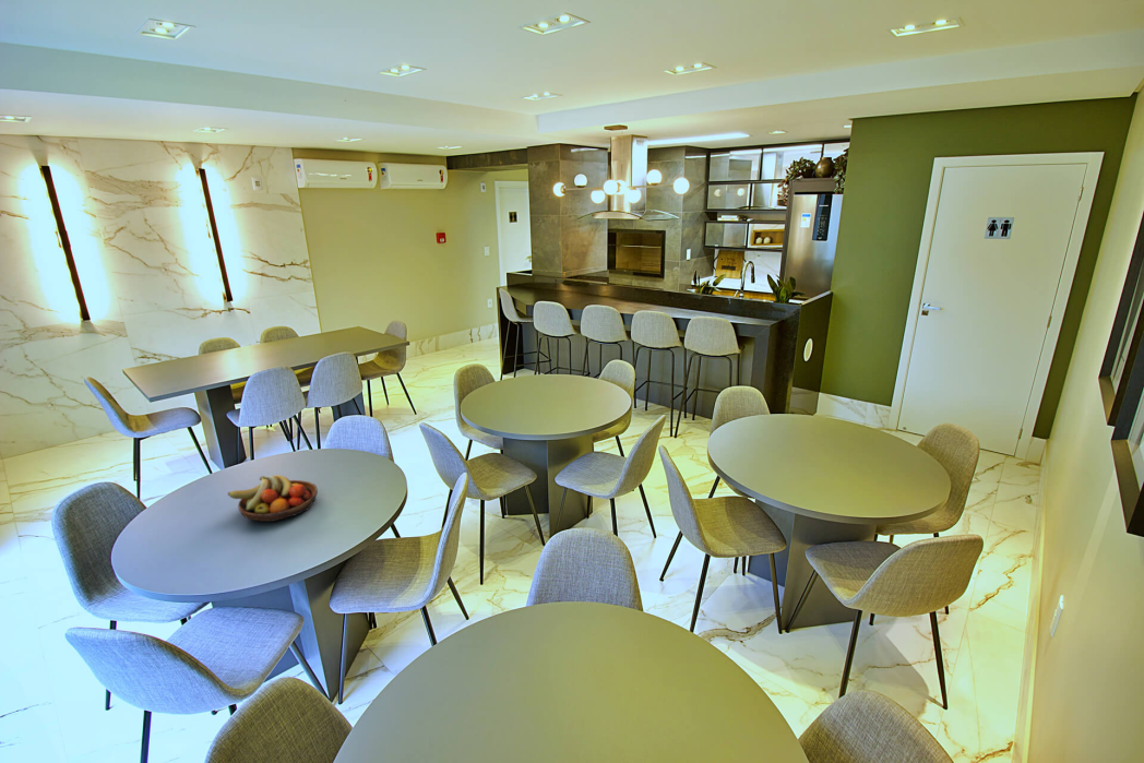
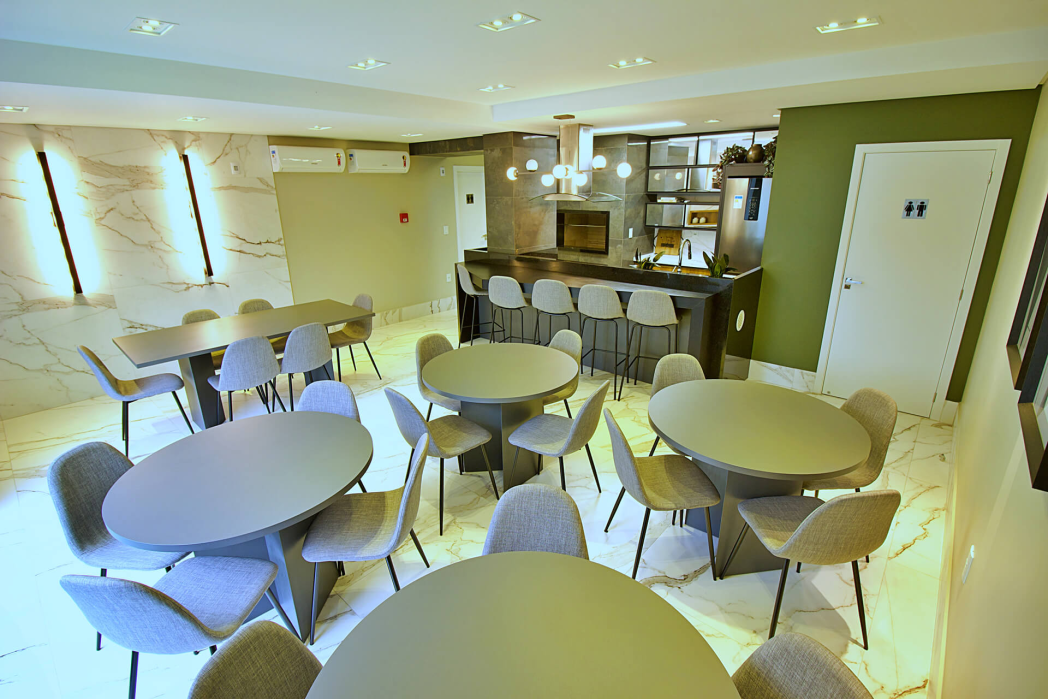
- fruit bowl [227,474,319,523]
